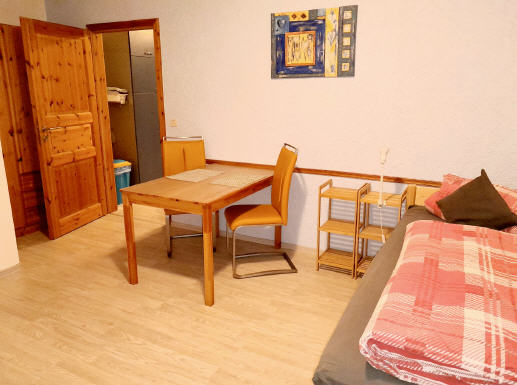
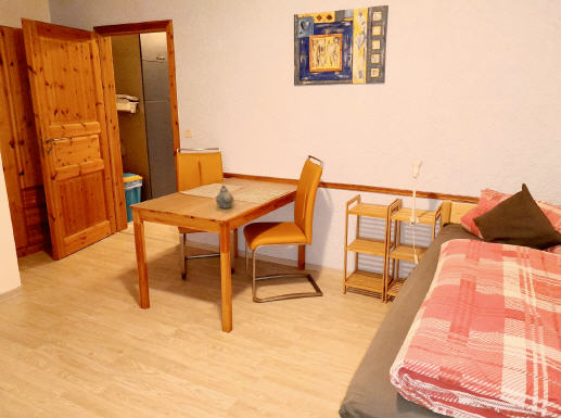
+ teapot [215,183,235,210]
